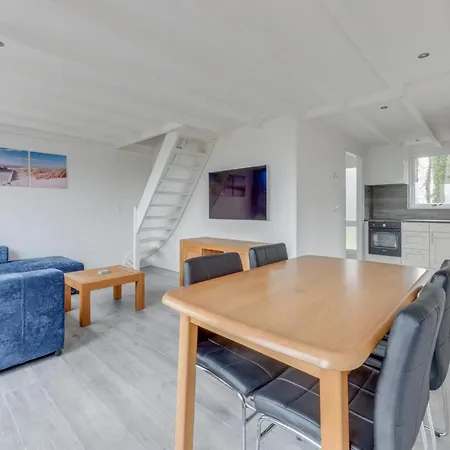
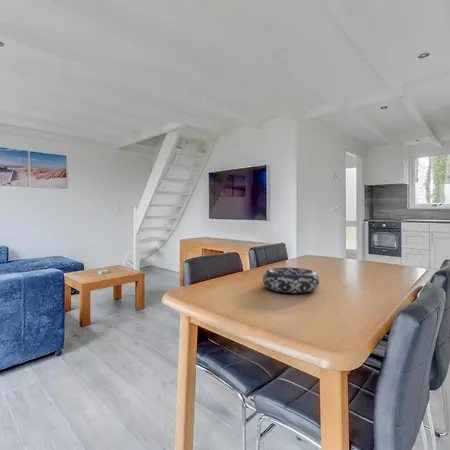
+ decorative bowl [262,267,320,294]
